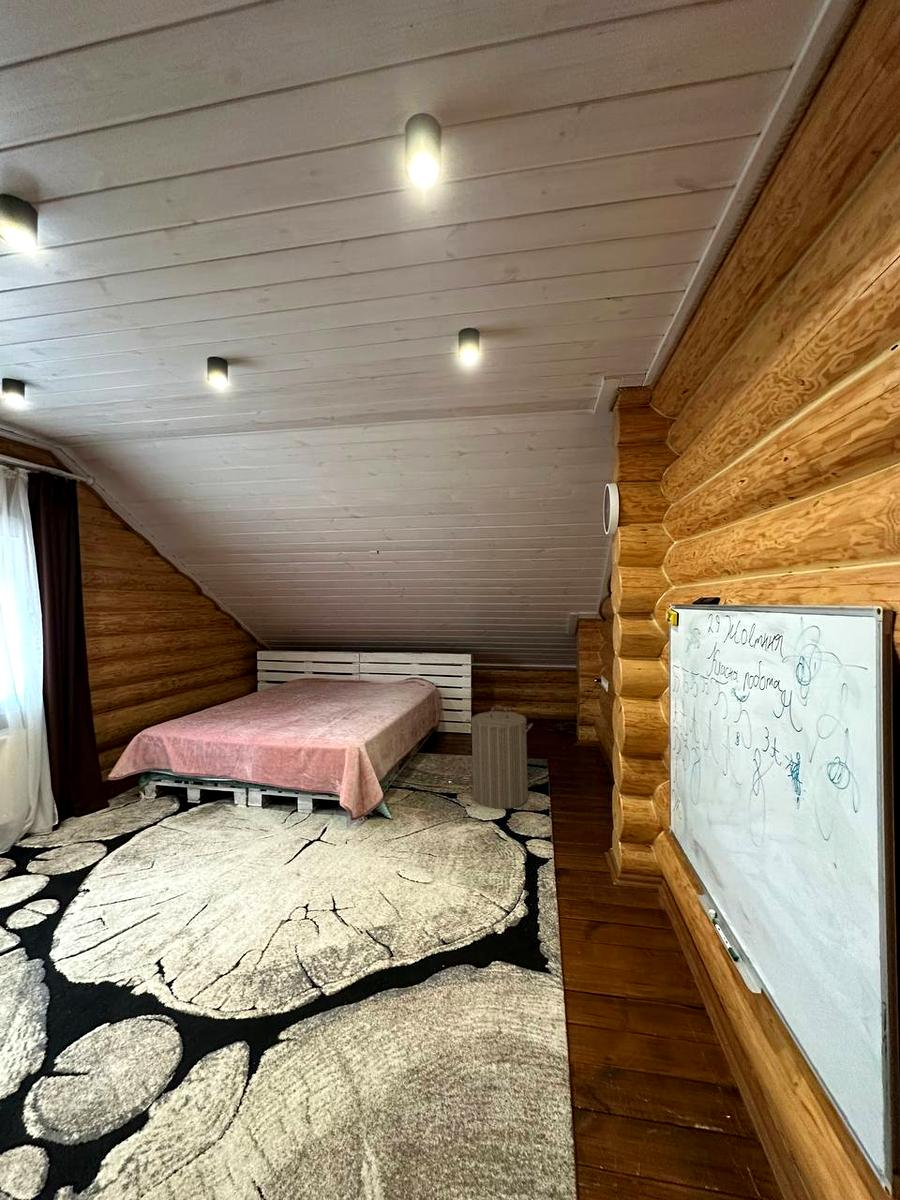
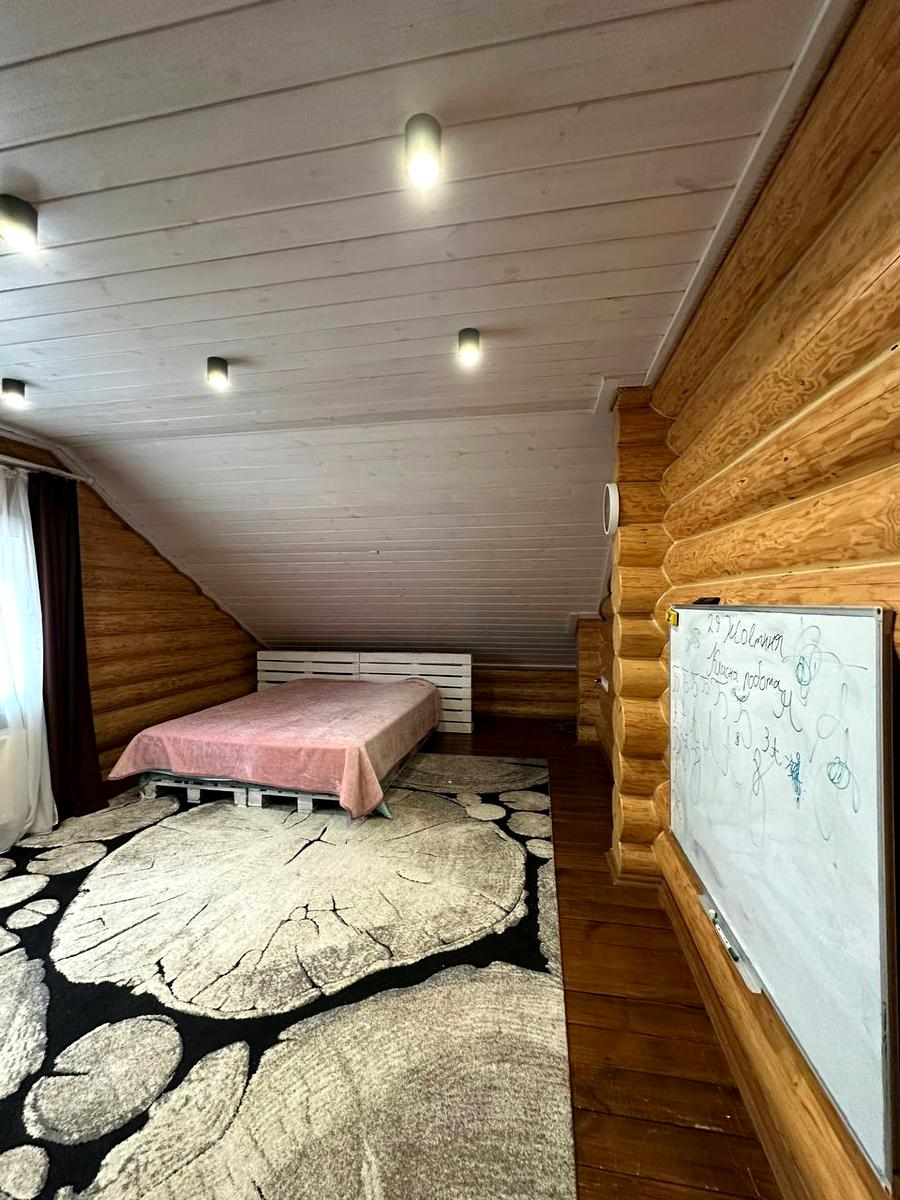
- laundry hamper [464,705,534,810]
